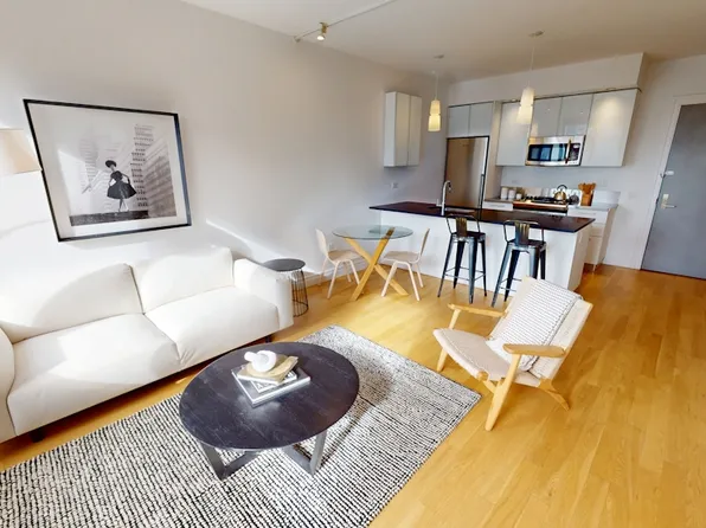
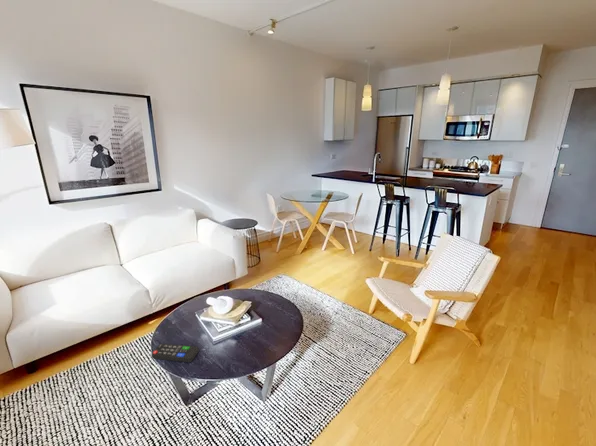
+ remote control [150,343,199,363]
